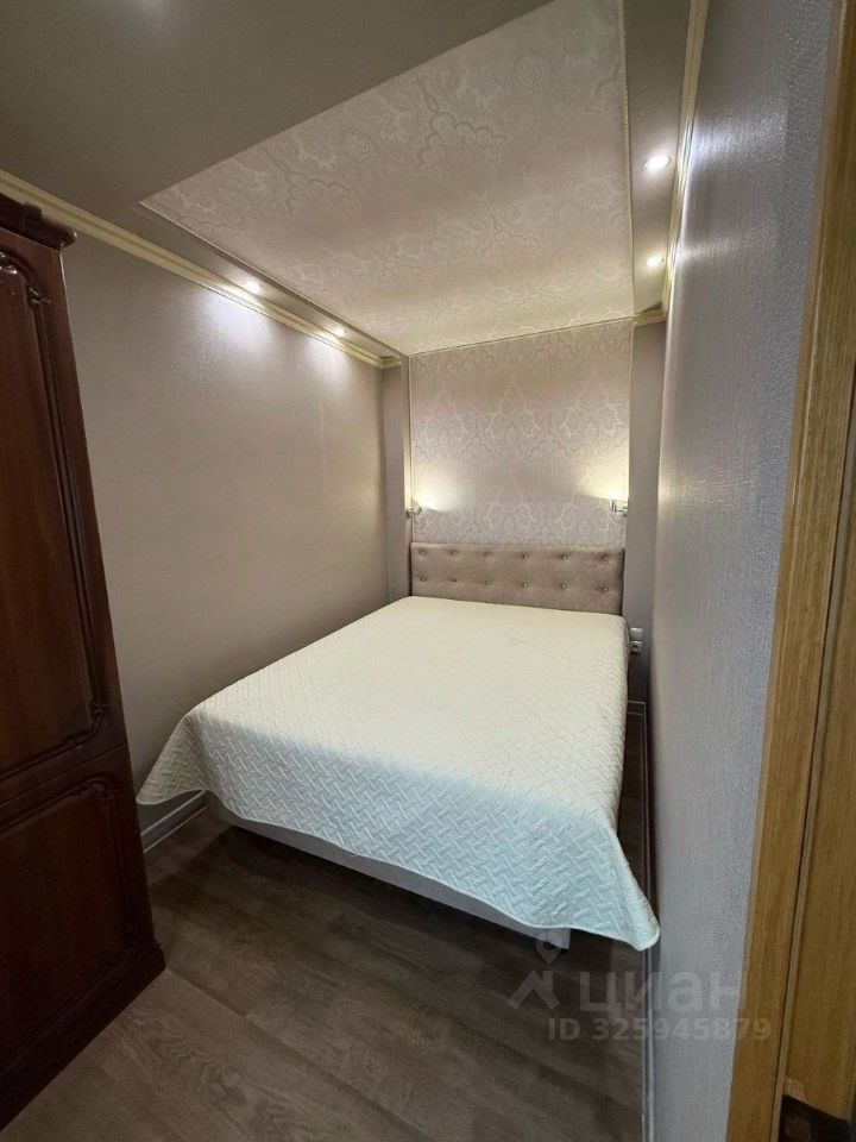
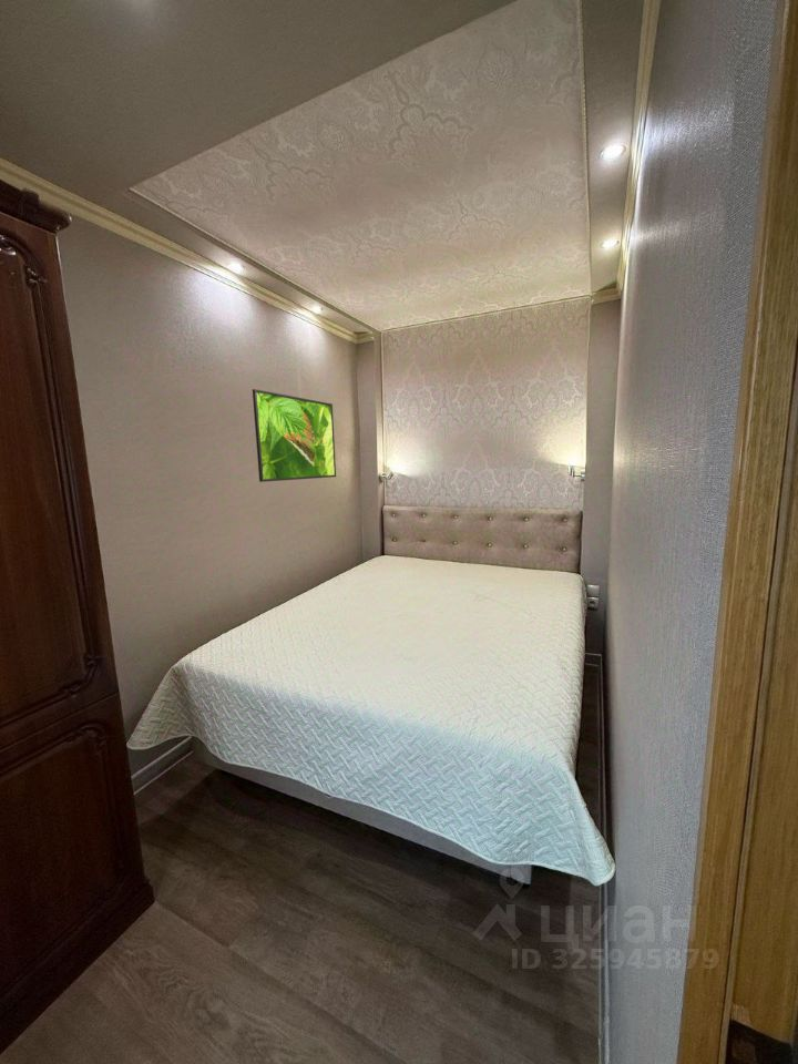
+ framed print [252,388,337,483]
